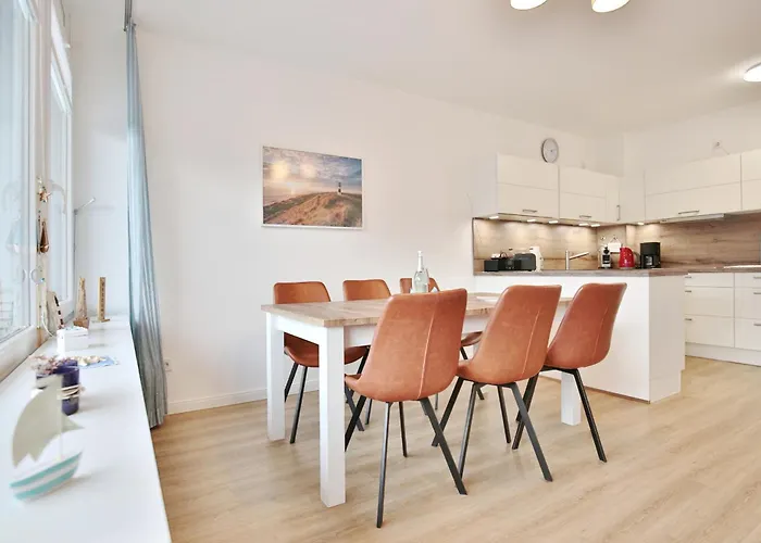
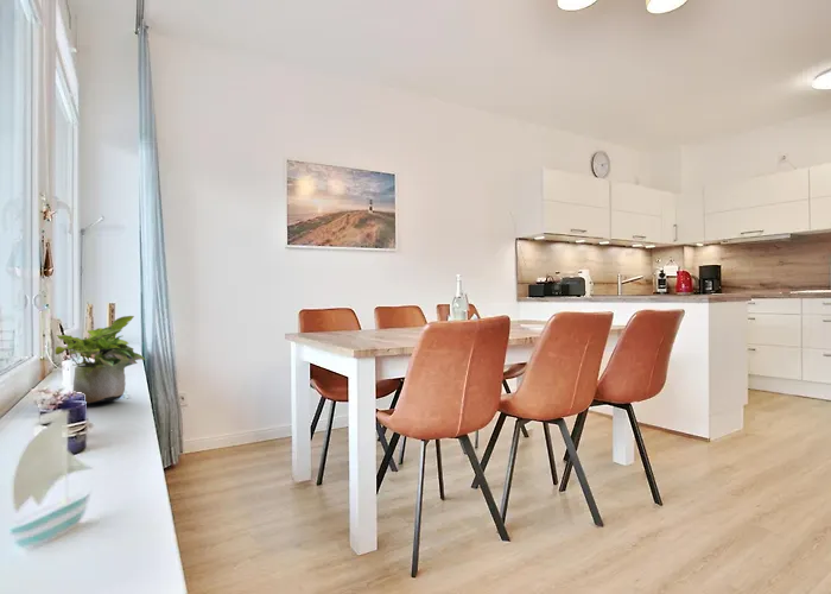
+ potted plant [55,315,148,405]
